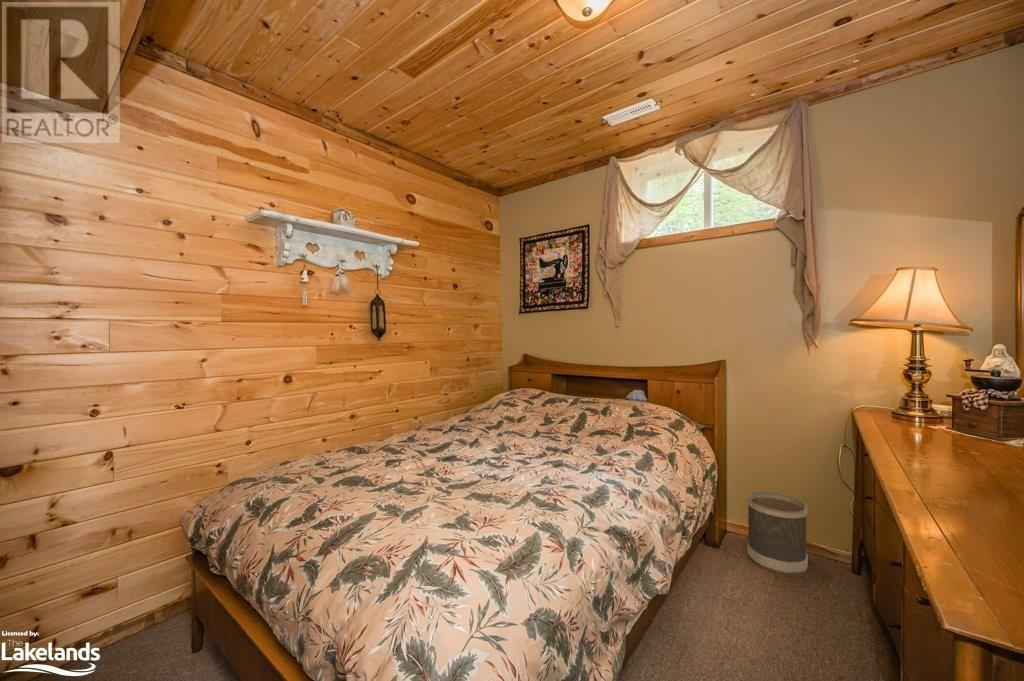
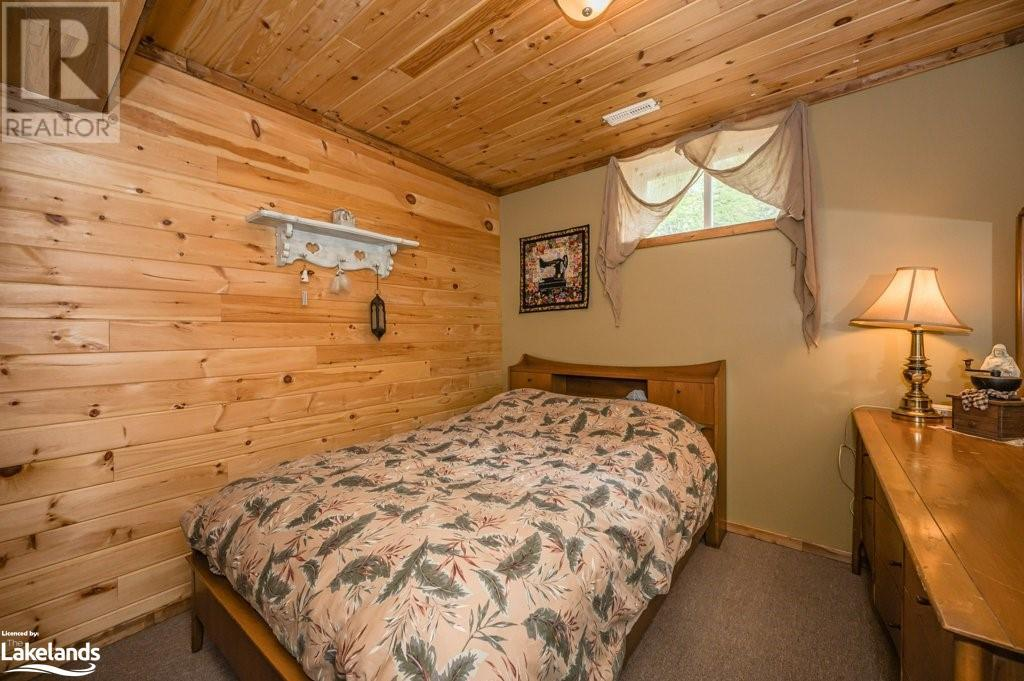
- wastebasket [746,491,809,575]
